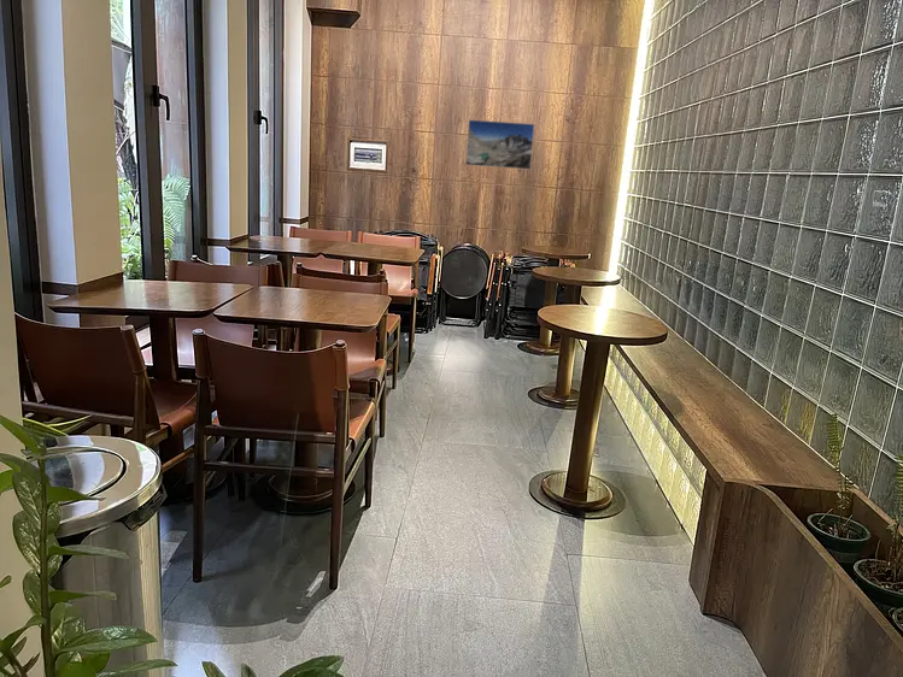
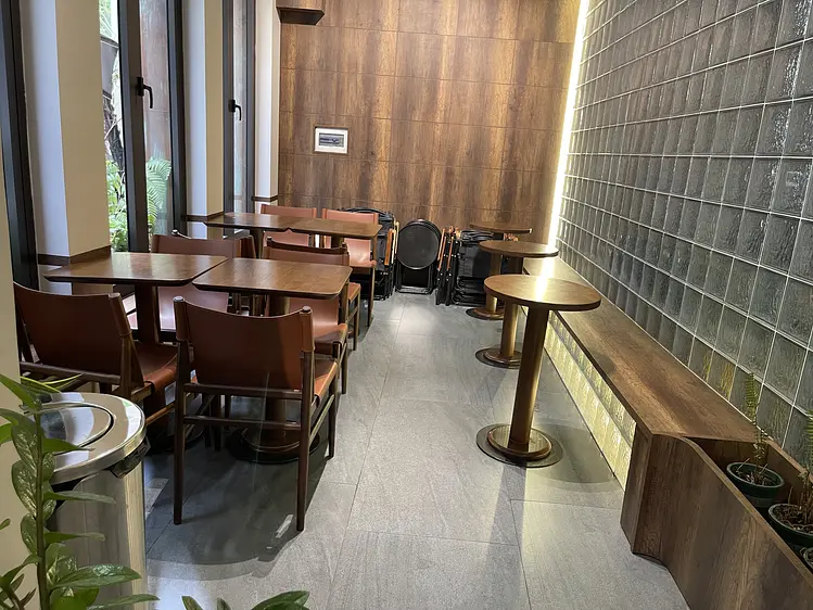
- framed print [464,118,535,171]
